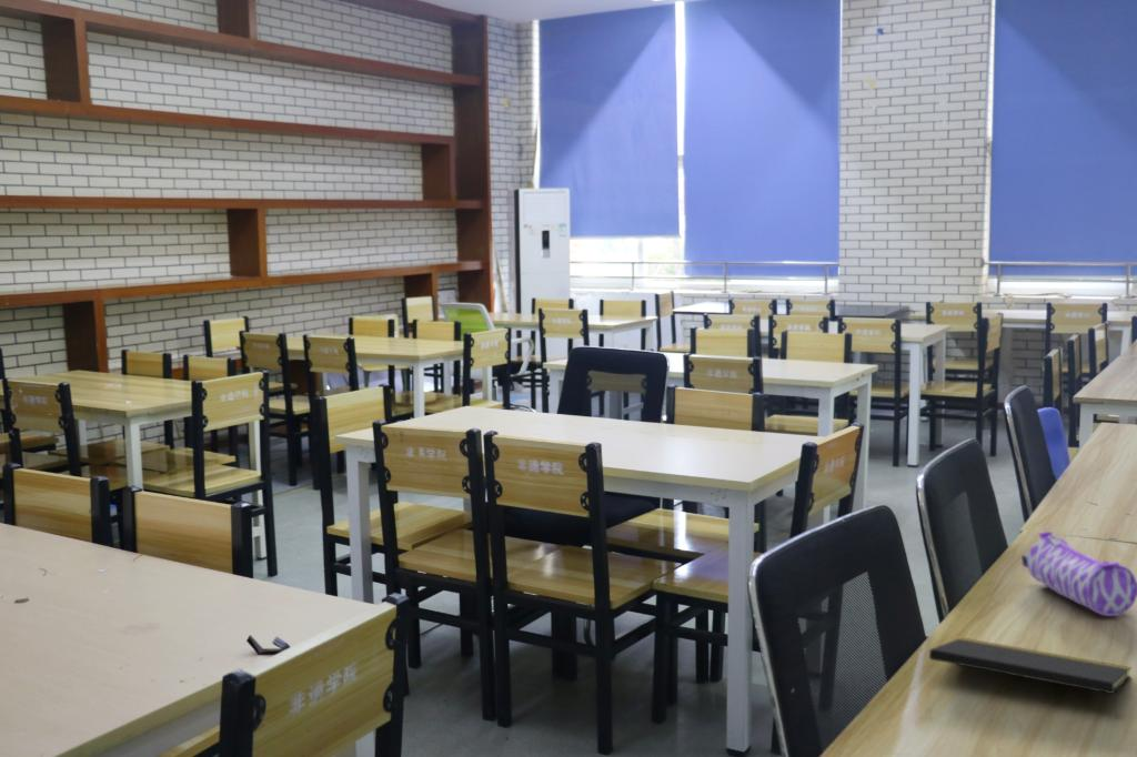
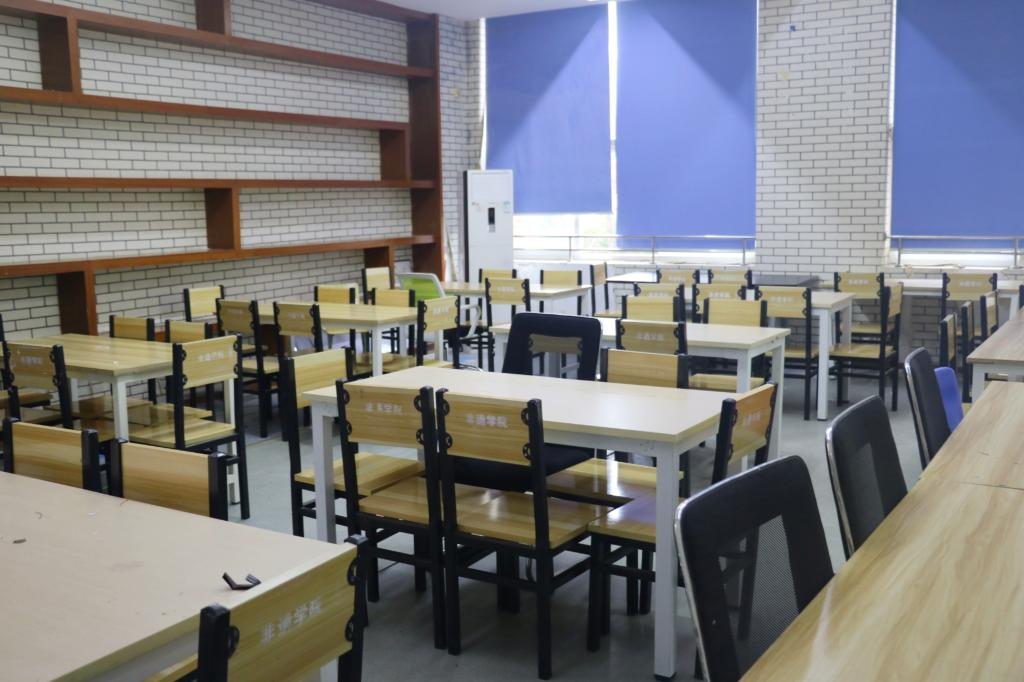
- pencil case [1020,531,1137,617]
- notepad [928,636,1133,719]
